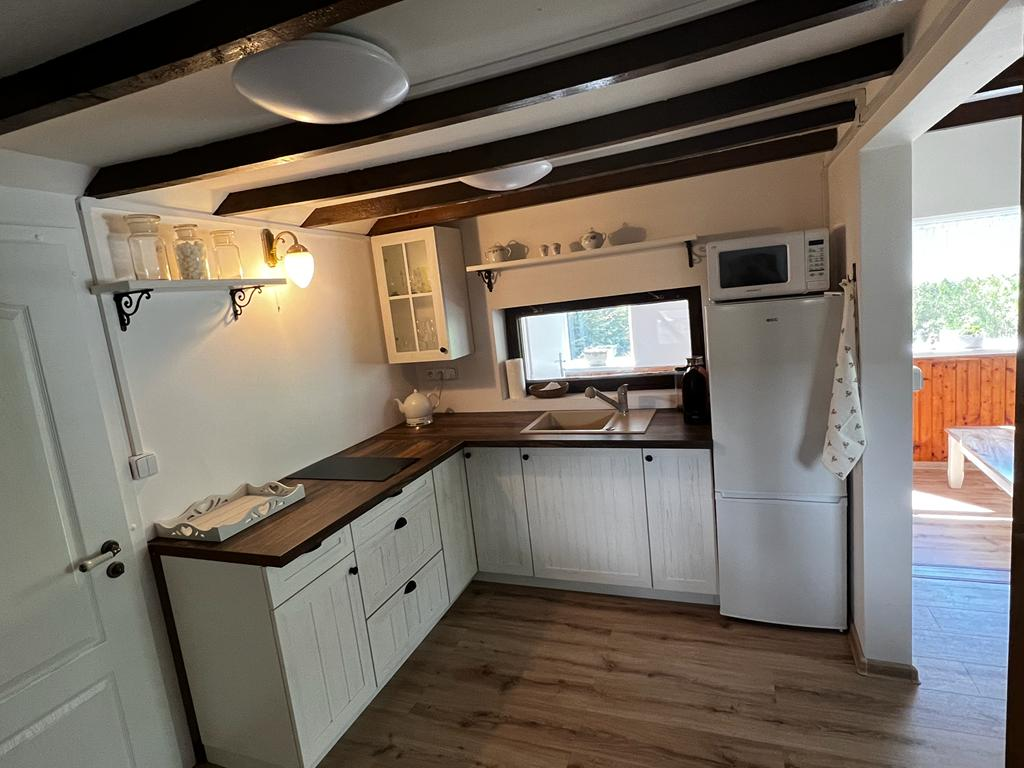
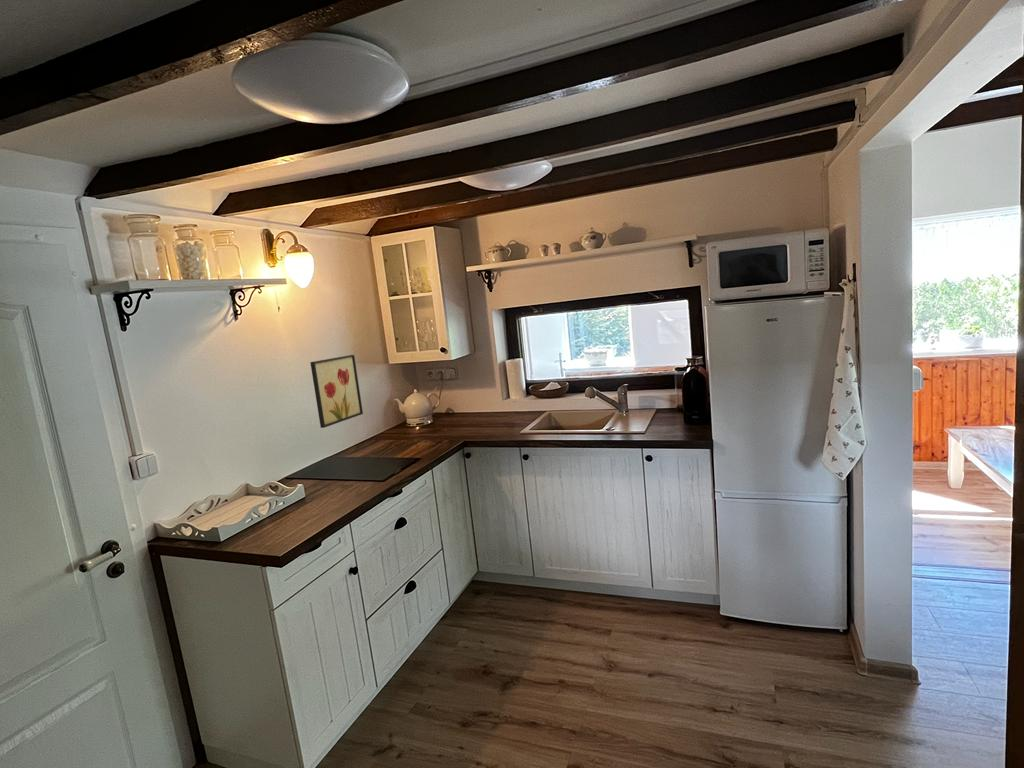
+ wall art [309,354,364,429]
